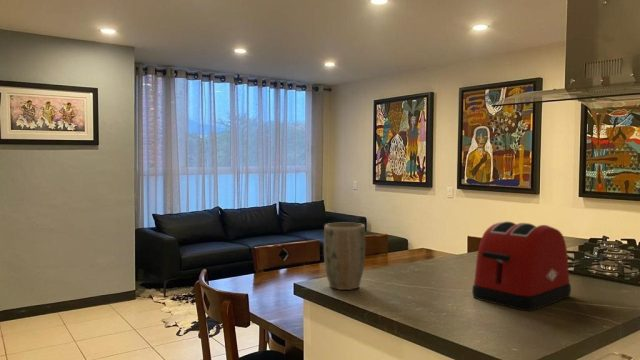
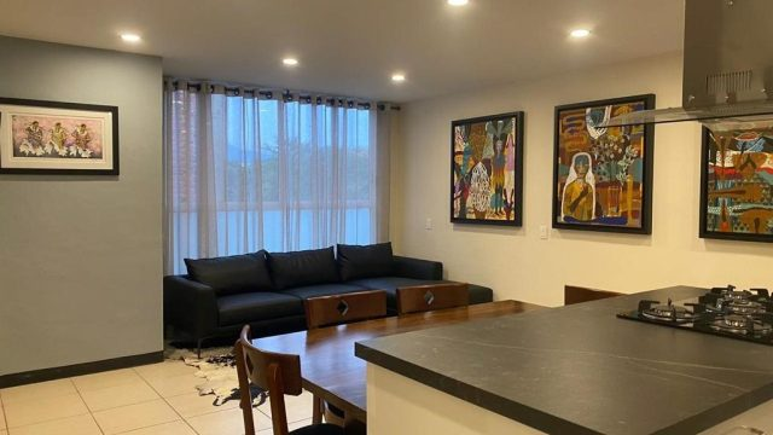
- plant pot [323,222,366,291]
- toaster [471,220,572,312]
